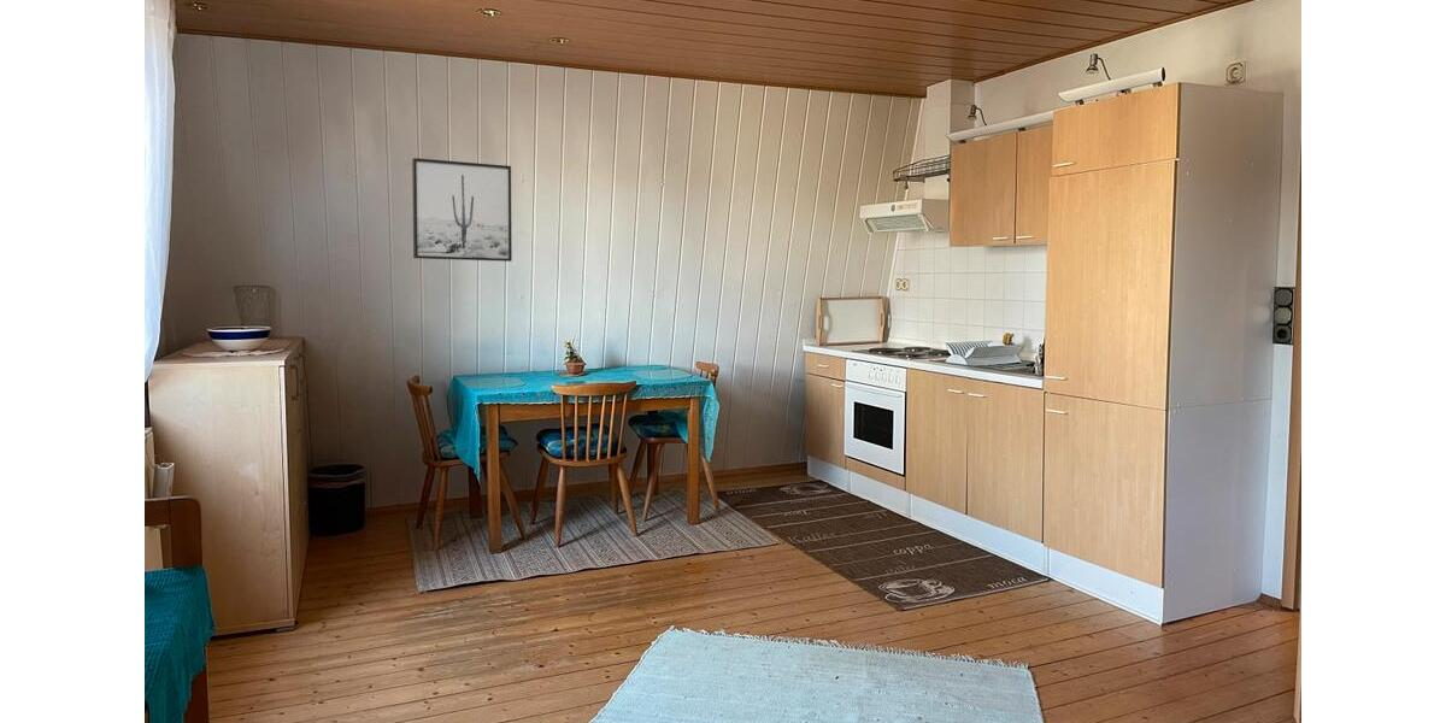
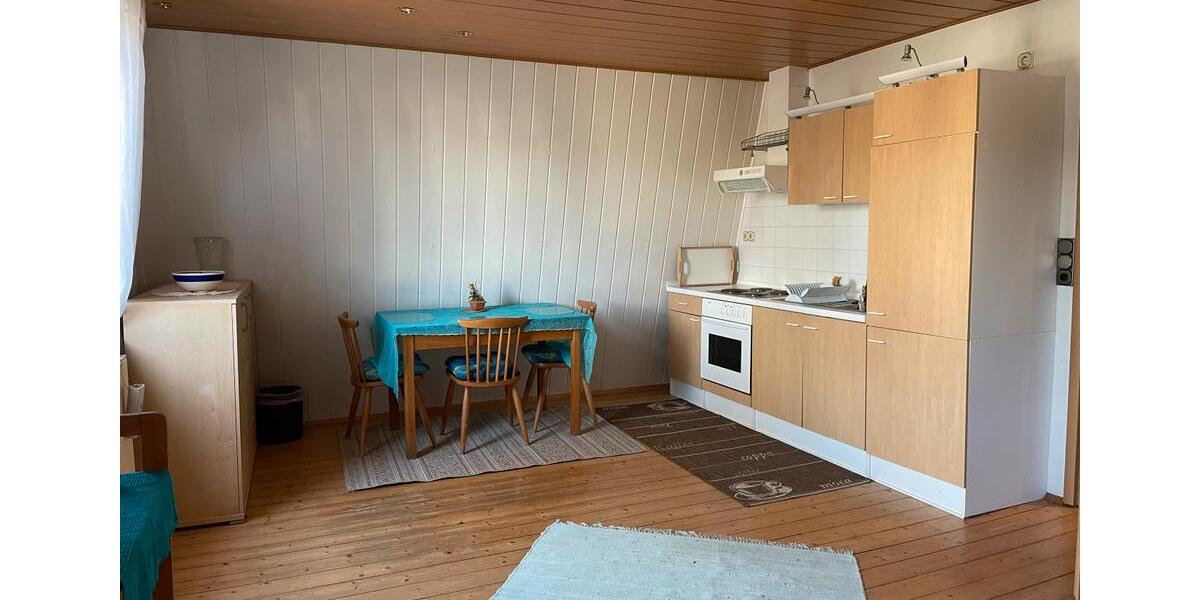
- wall art [411,157,513,263]
